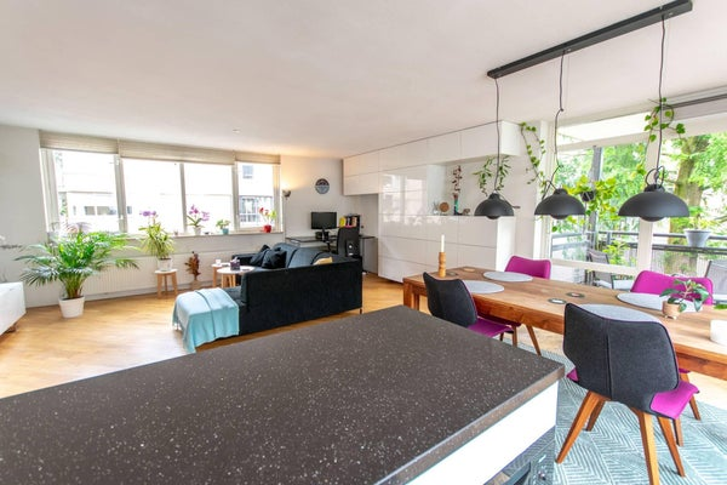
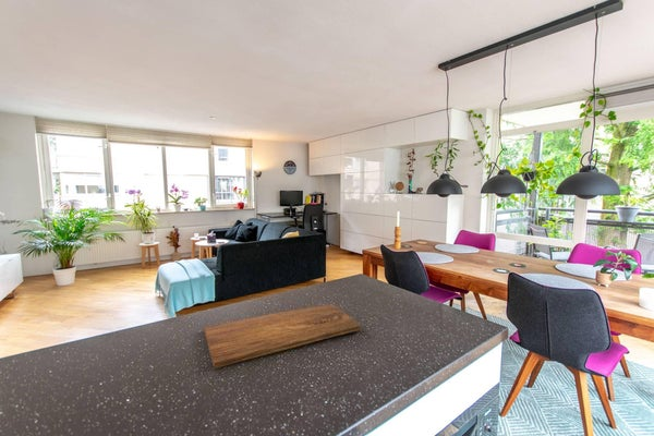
+ cutting board [203,303,362,370]
